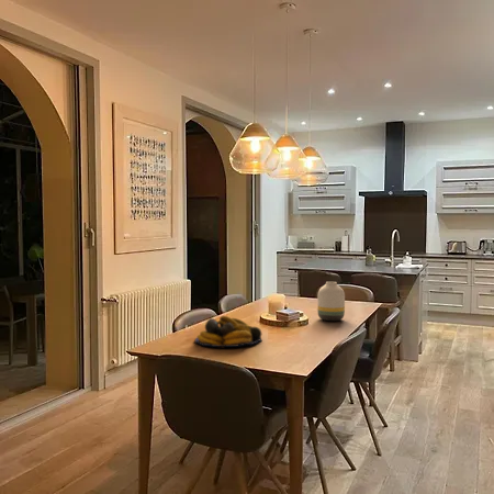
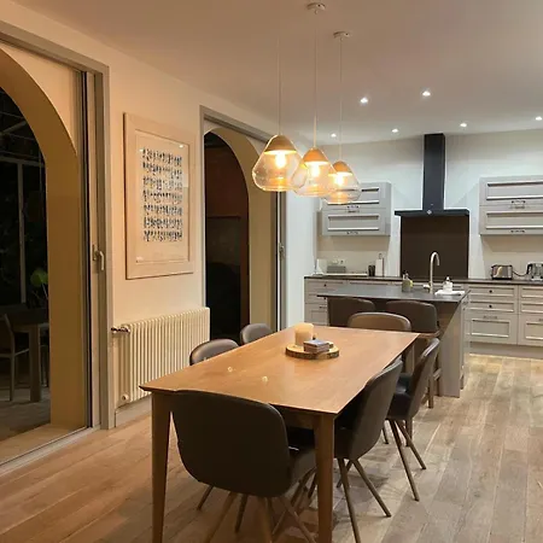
- vase [316,281,346,322]
- fruit bowl [193,315,263,348]
